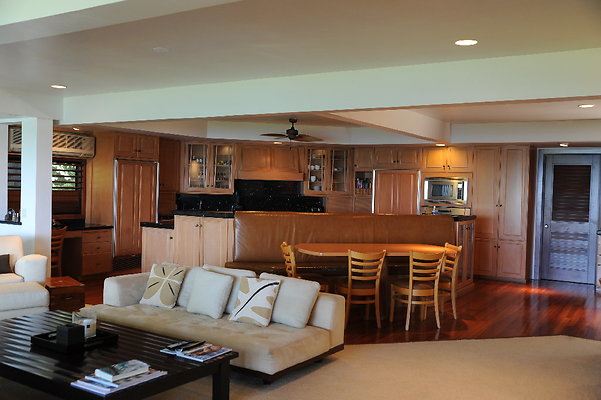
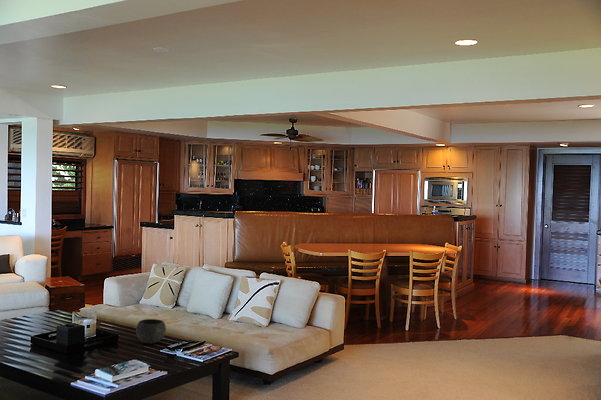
+ bowl [135,318,167,344]
